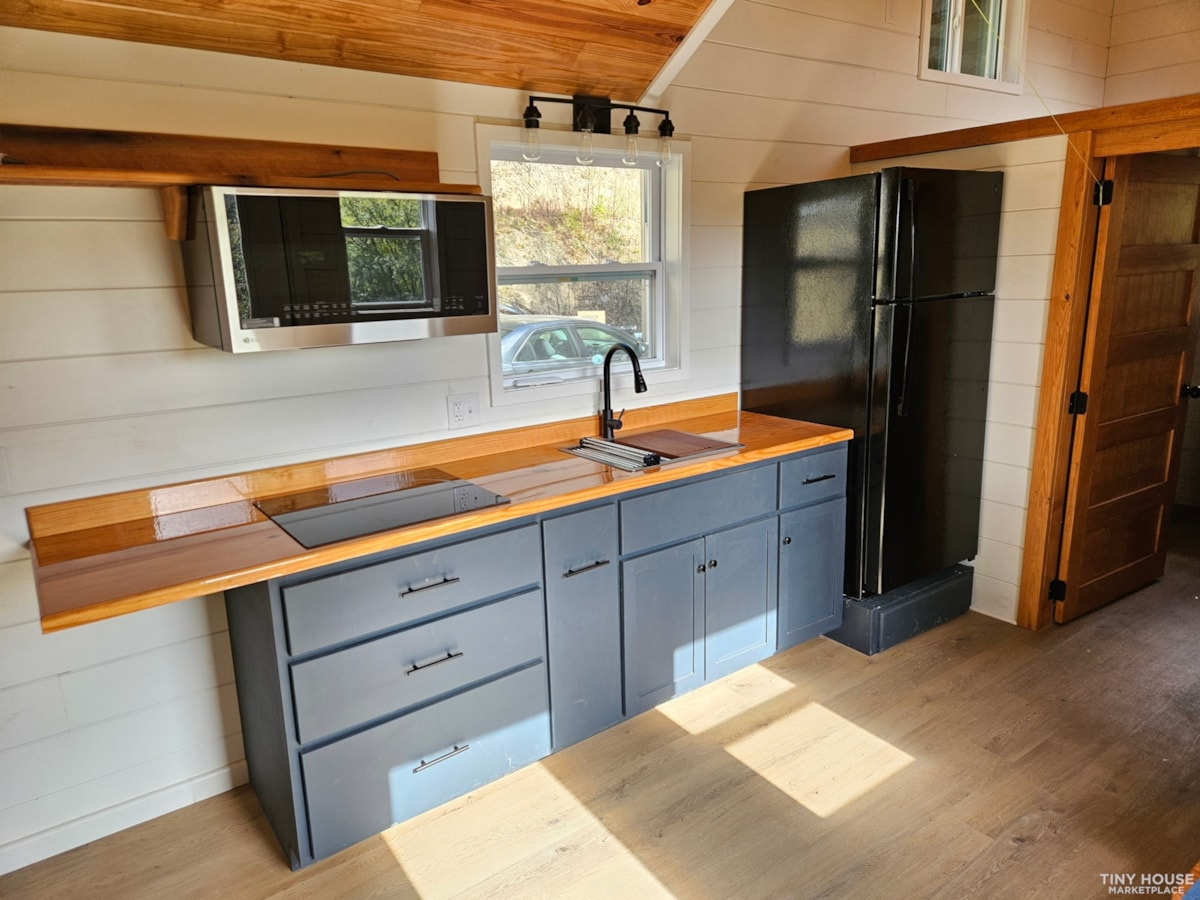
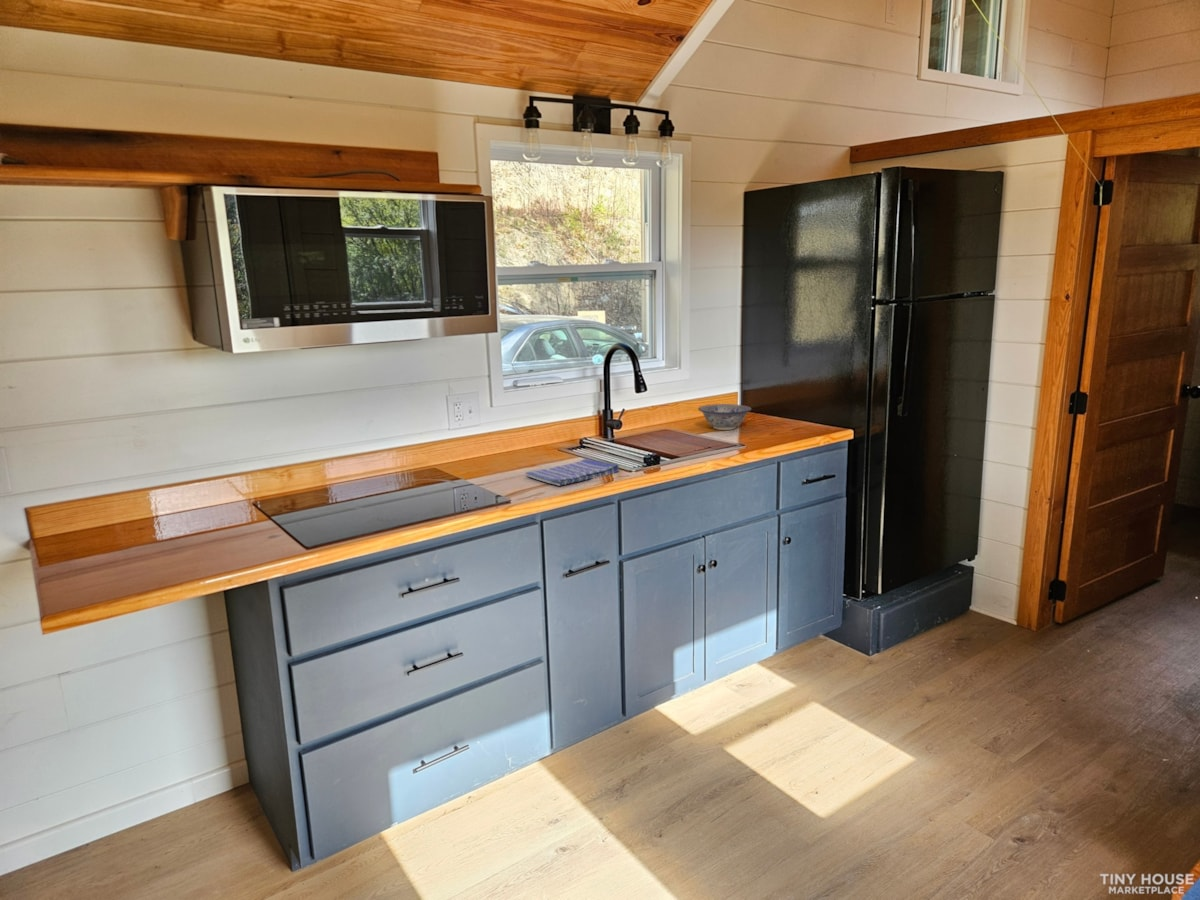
+ dish towel [524,458,620,487]
+ bowl [697,403,753,431]
